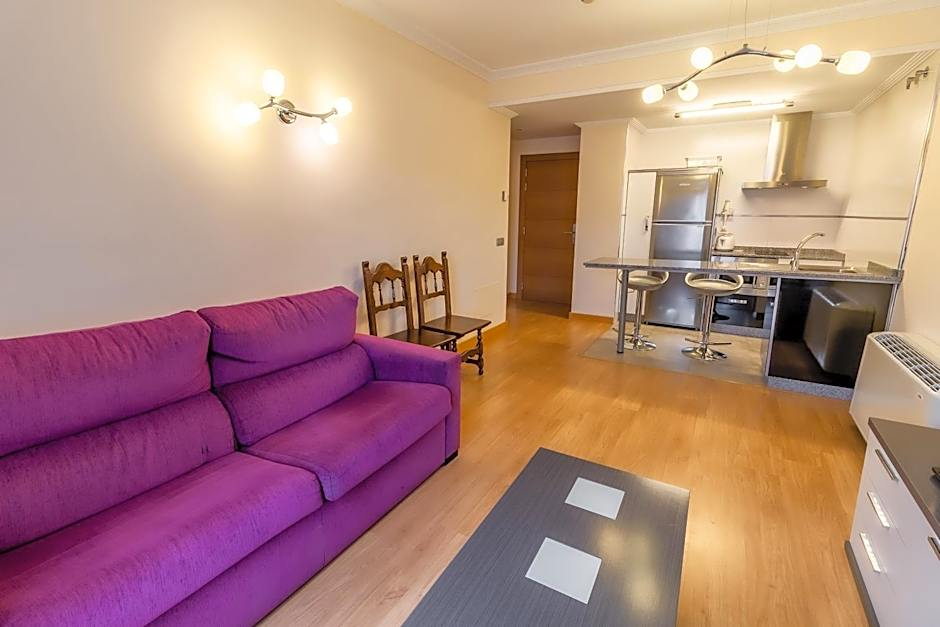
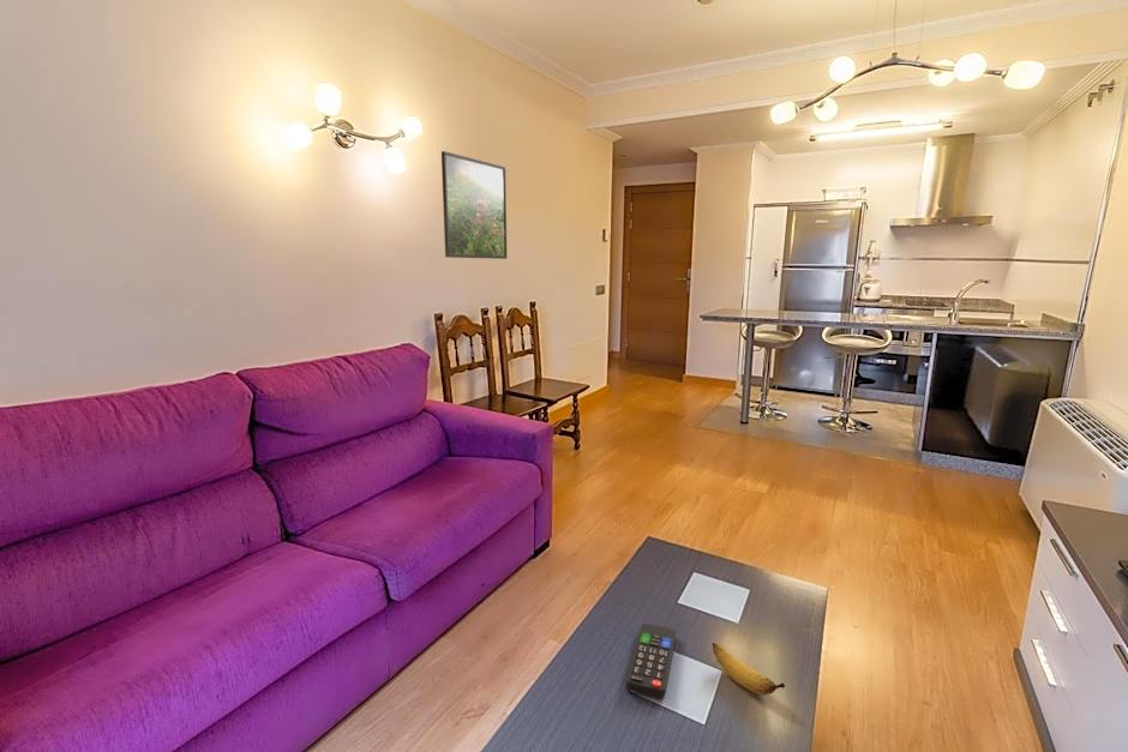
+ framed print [440,150,508,260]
+ remote control [625,622,677,700]
+ banana [712,642,786,696]
